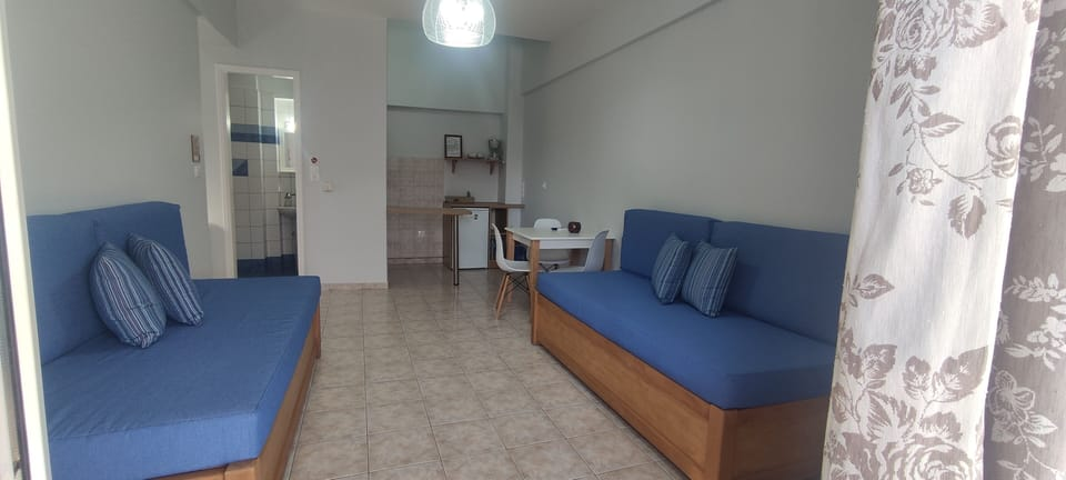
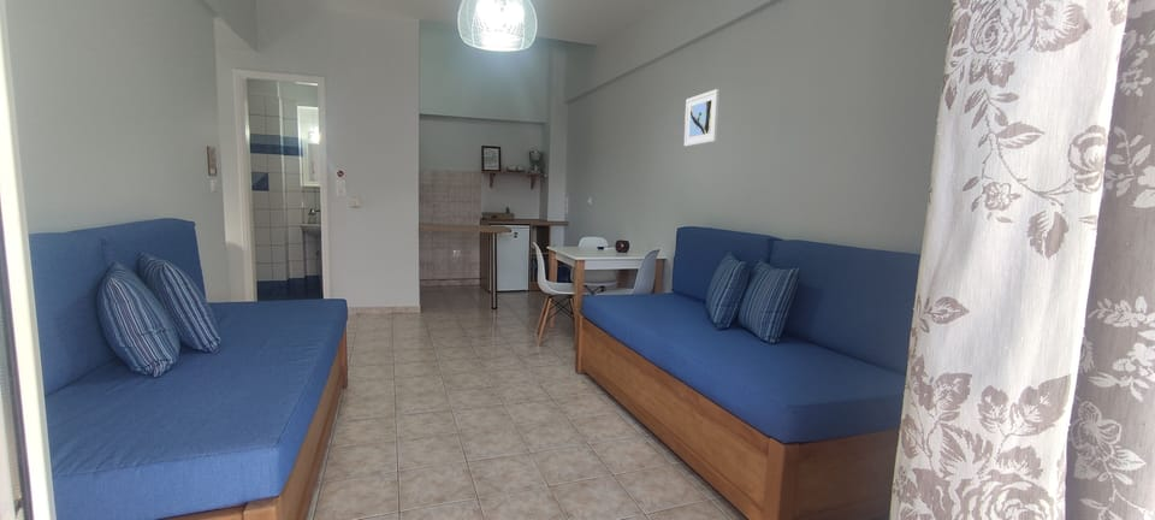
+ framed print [683,88,721,148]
